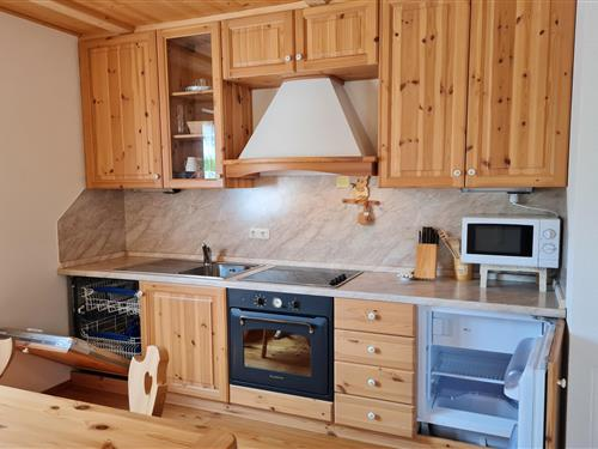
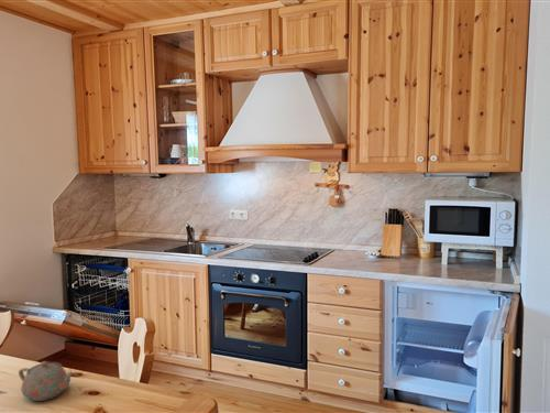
+ teapot [18,360,76,402]
